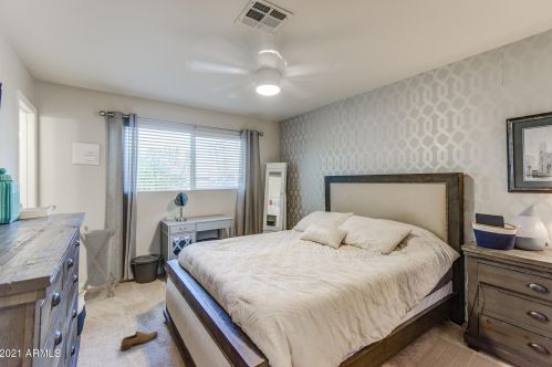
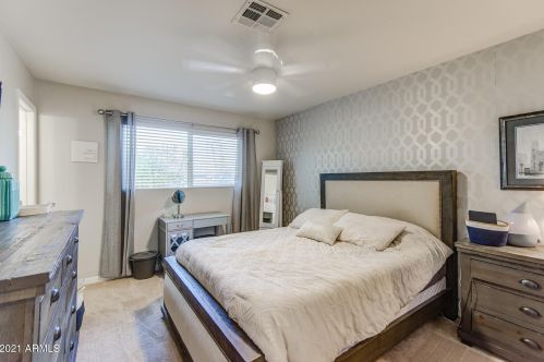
- shoe [119,331,159,352]
- laundry hamper [79,223,121,296]
